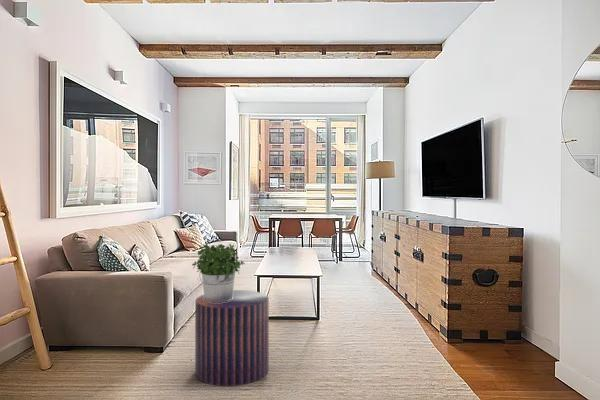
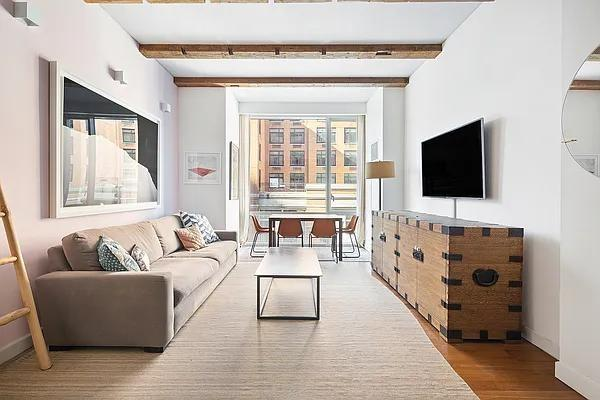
- potted plant [191,242,246,303]
- stool [194,289,270,387]
